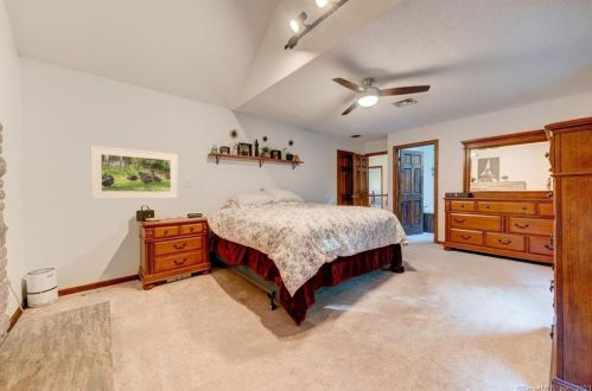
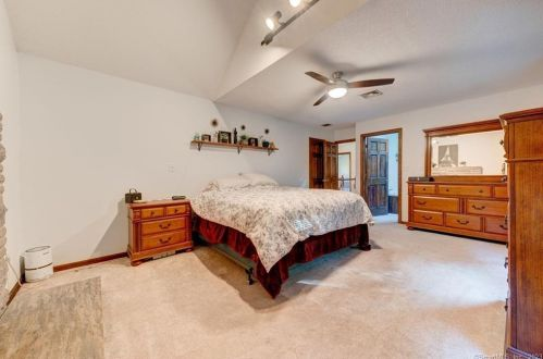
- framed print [90,145,179,200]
